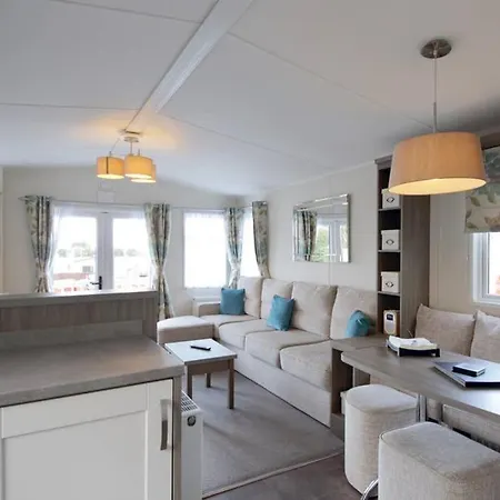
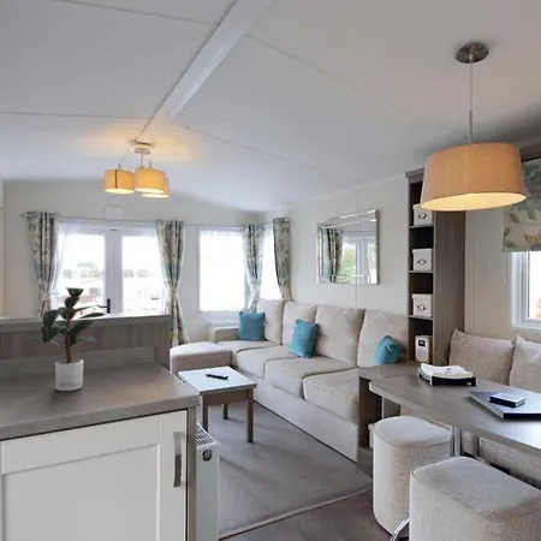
+ potted plant [22,286,108,392]
